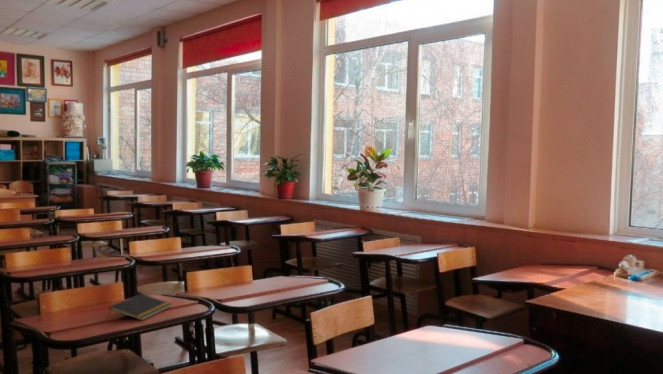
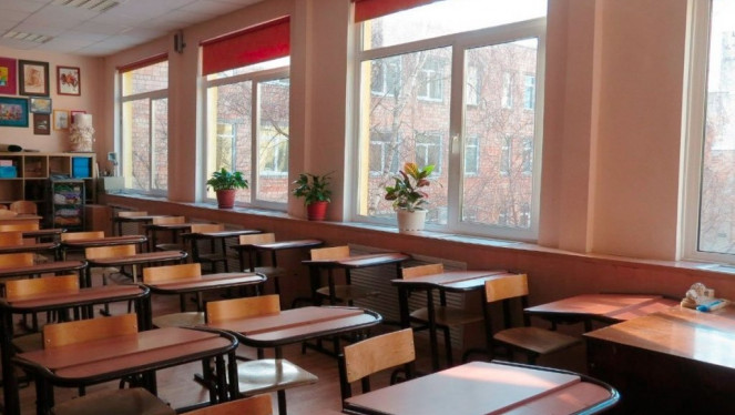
- notepad [107,293,173,321]
